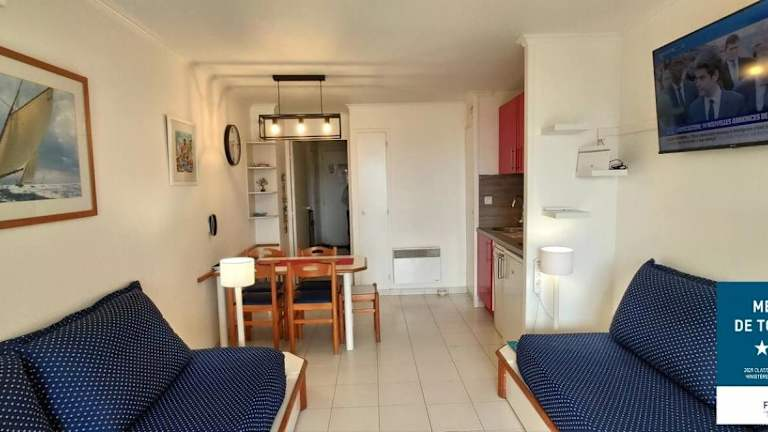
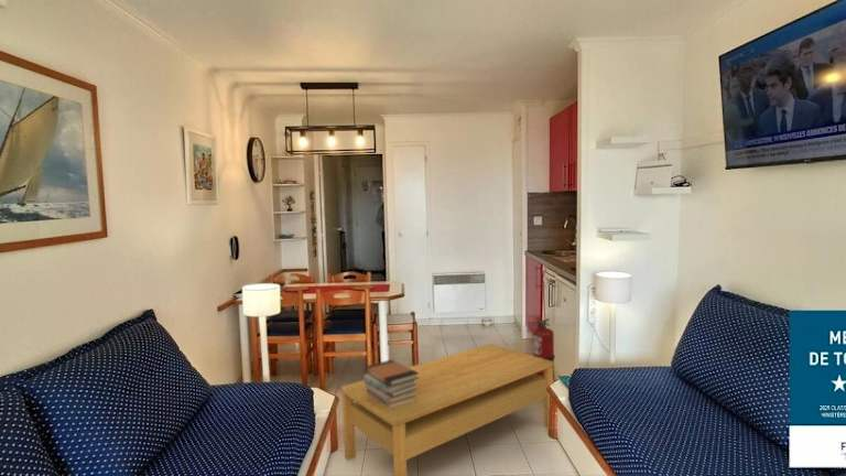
+ coffee table [340,343,554,476]
+ fire extinguisher [532,317,556,379]
+ book stack [364,358,419,409]
